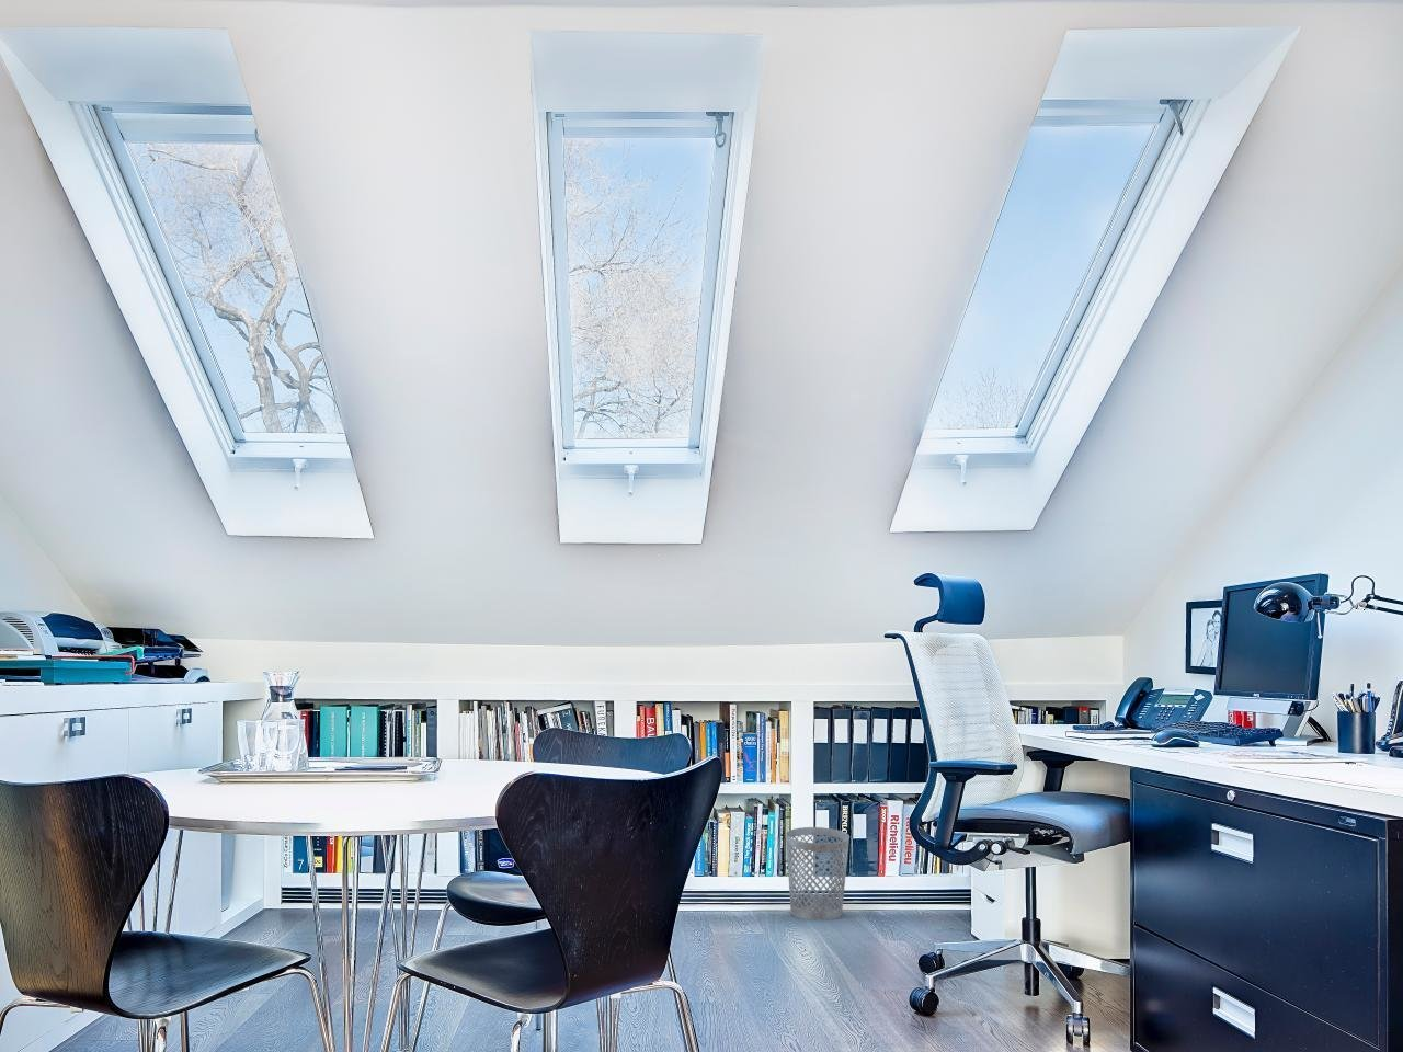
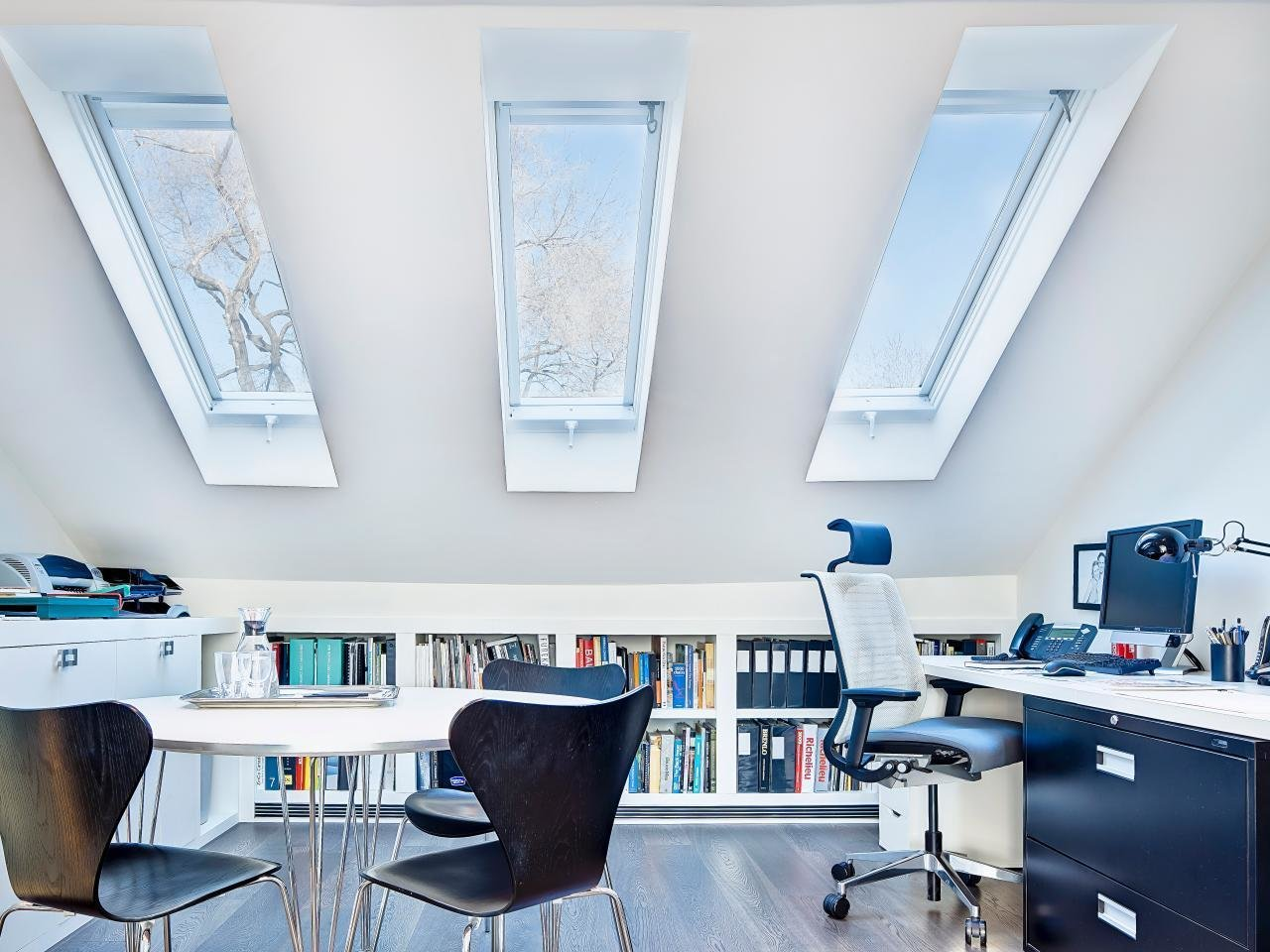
- wastebasket [784,827,851,922]
